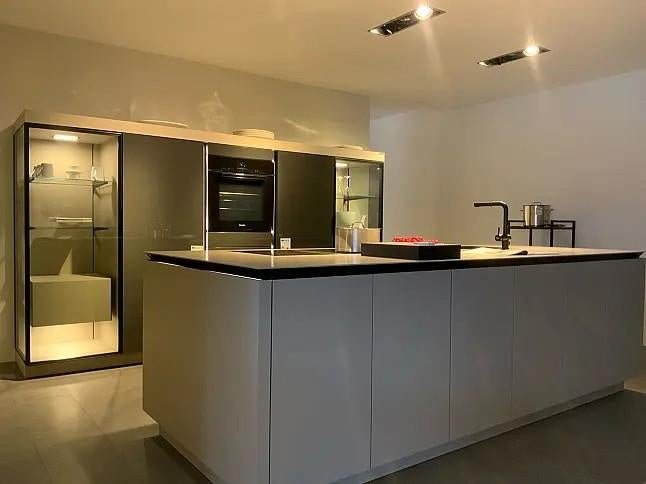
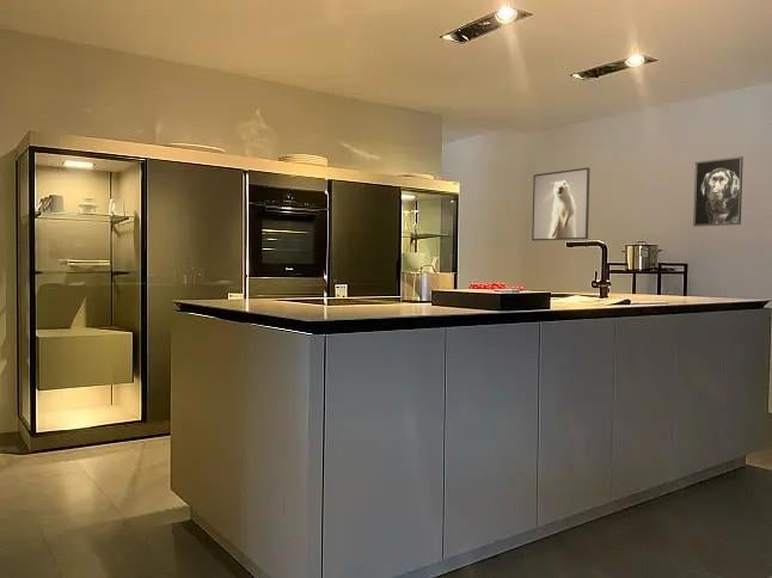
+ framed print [531,166,590,241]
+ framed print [692,155,745,228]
